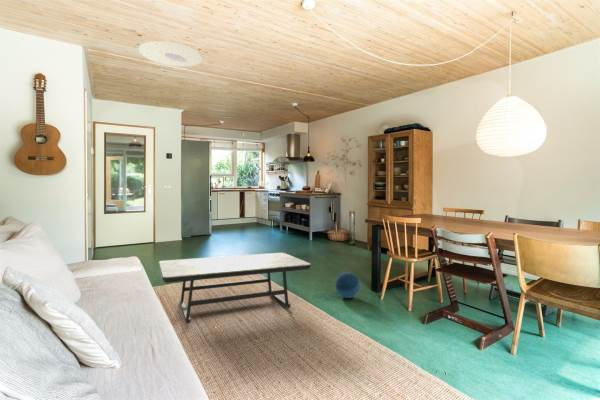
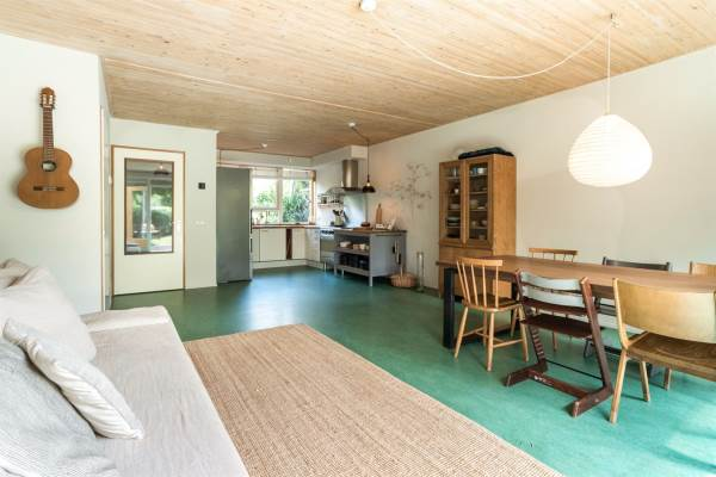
- ceiling light [138,40,203,68]
- coffee table [157,252,312,324]
- ball [334,271,361,299]
